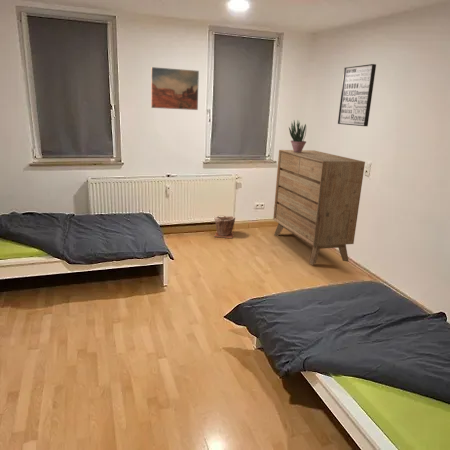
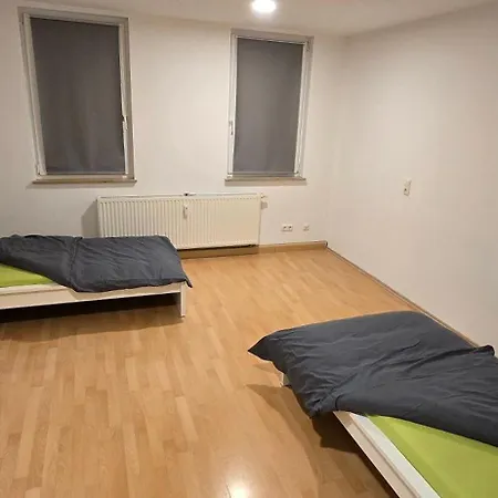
- dresser [272,149,366,265]
- plant pot [213,215,236,239]
- potted plant [288,120,307,152]
- wall art [337,63,377,127]
- wall art [150,66,200,111]
